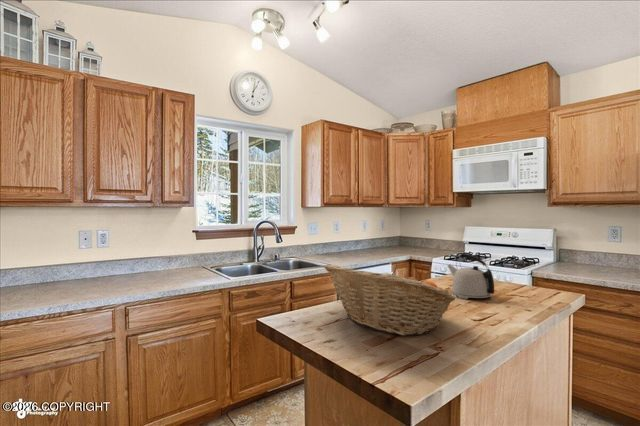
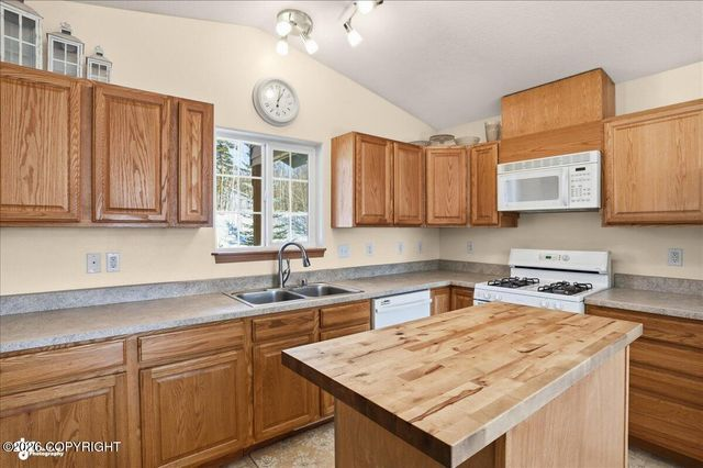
- kettle [446,252,495,300]
- fruit basket [323,263,458,337]
